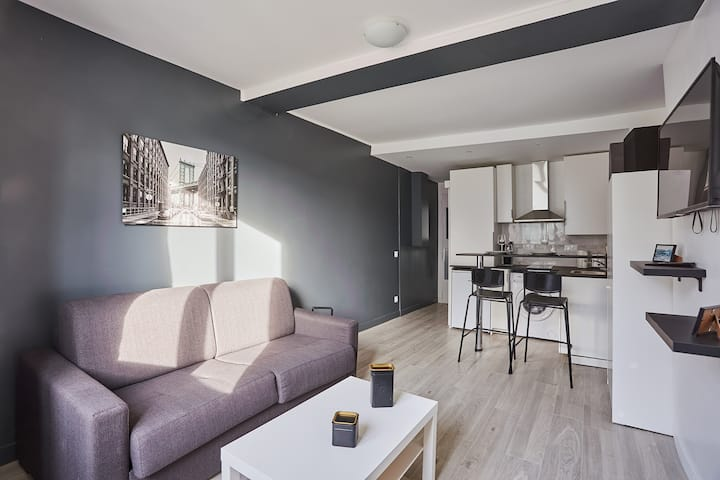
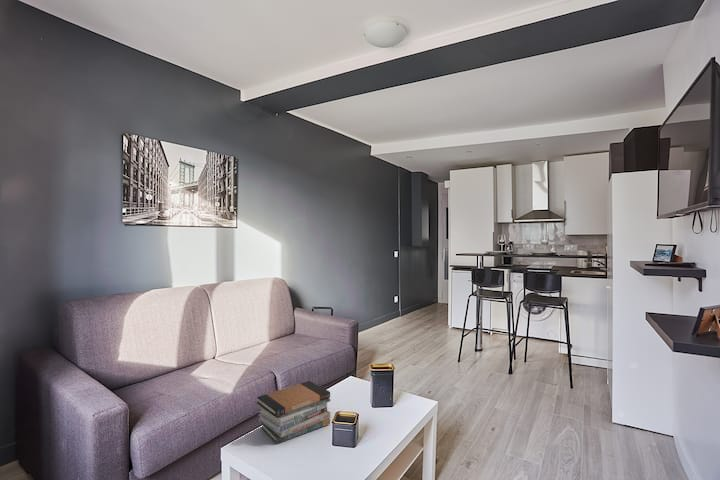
+ book stack [256,380,331,445]
